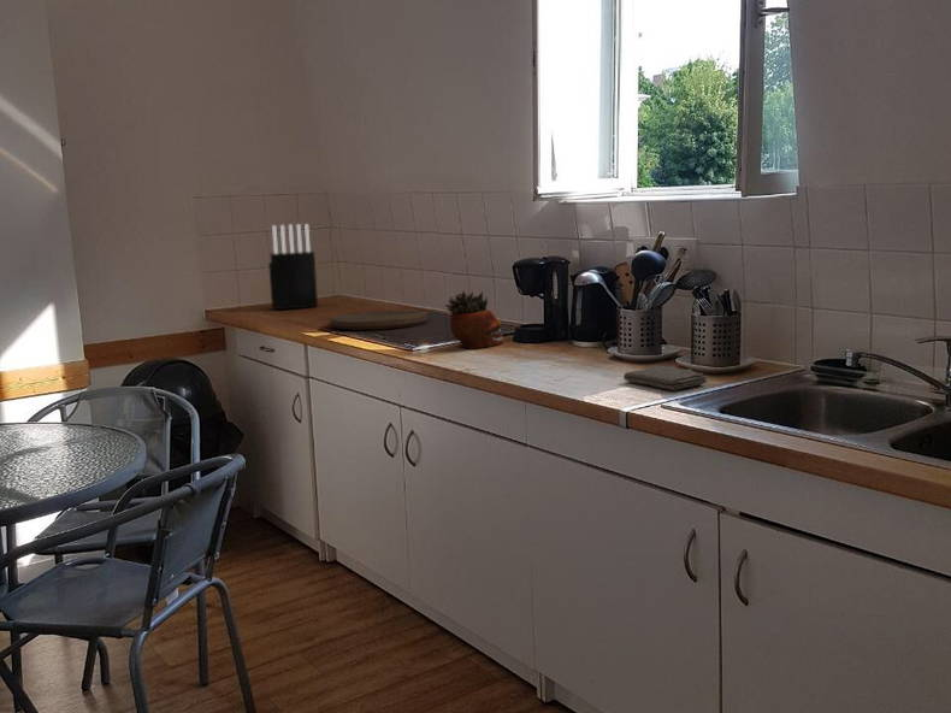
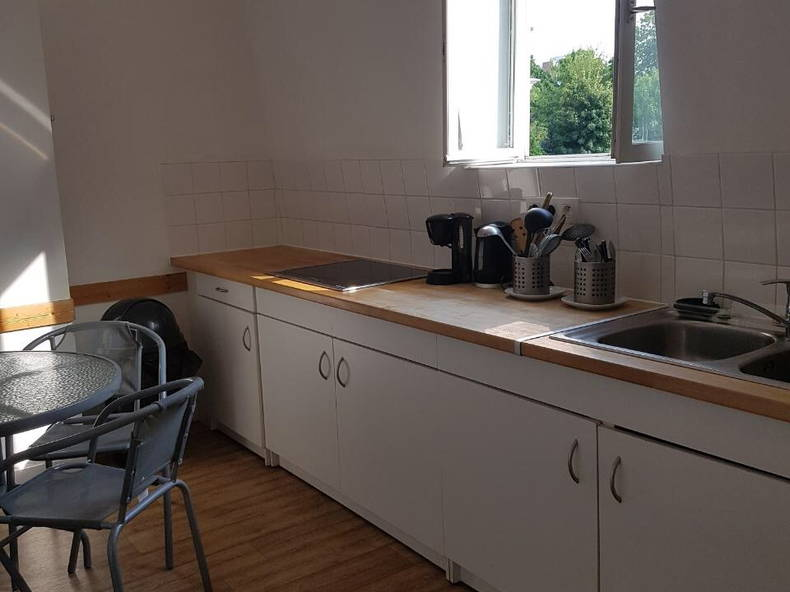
- succulent planter [444,289,506,349]
- knife block [267,223,319,311]
- washcloth [622,365,708,391]
- cutting board [330,310,429,331]
